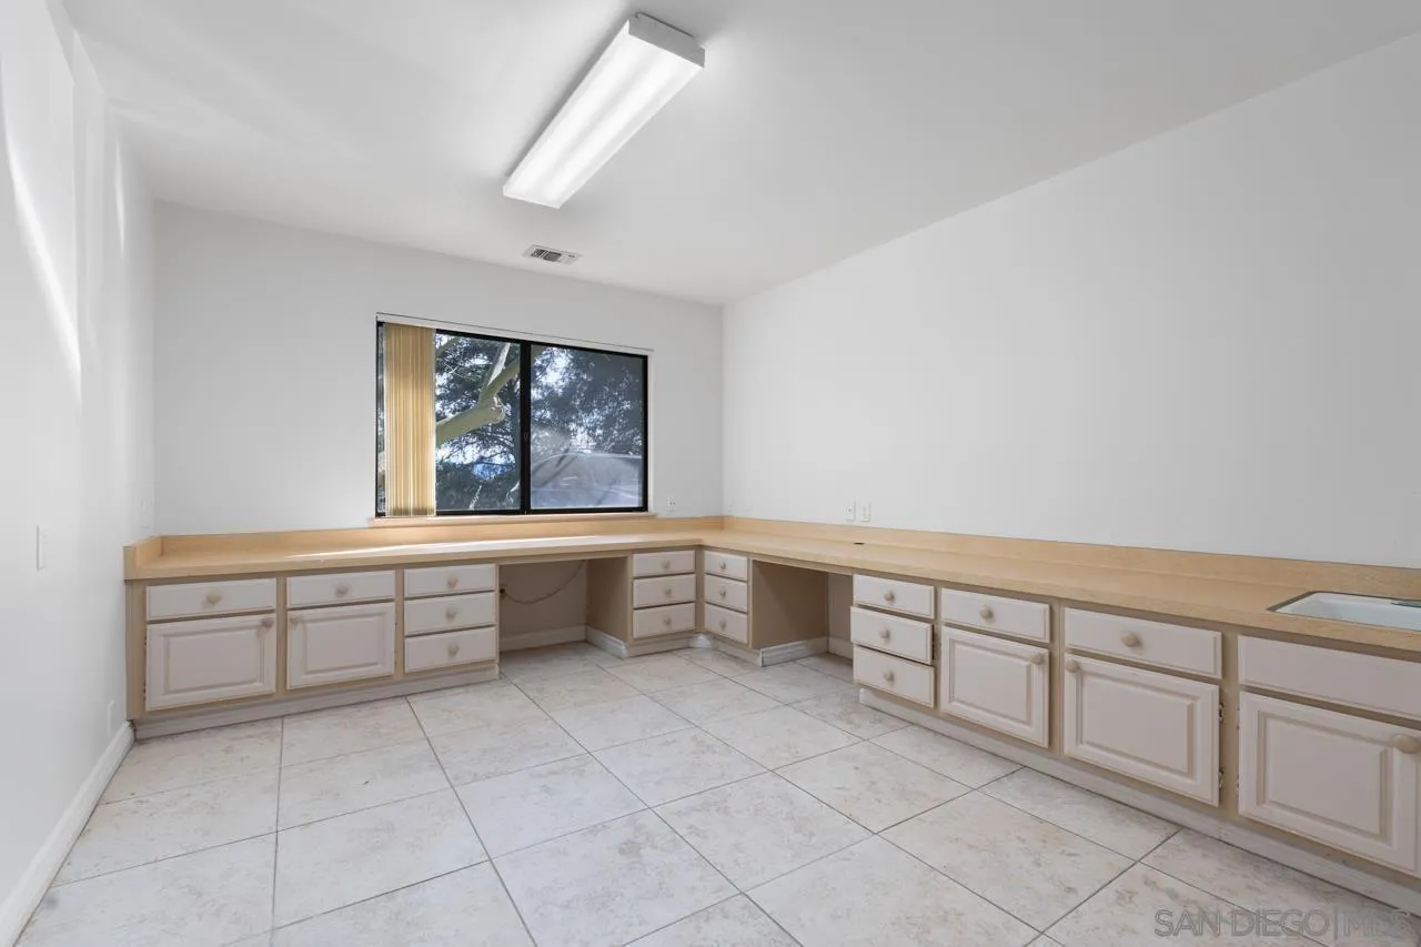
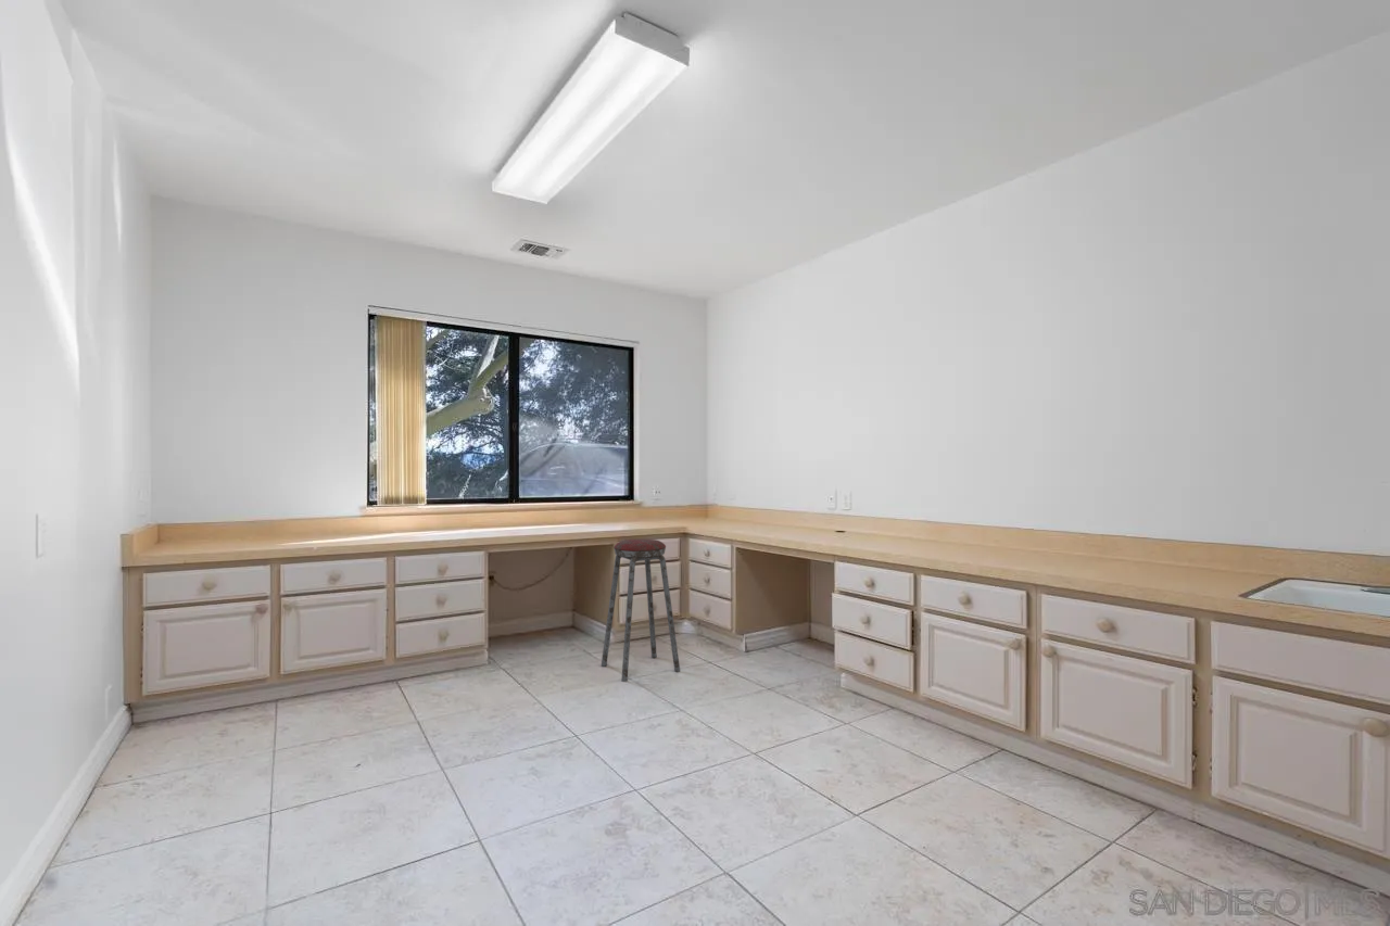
+ music stool [601,538,681,683]
